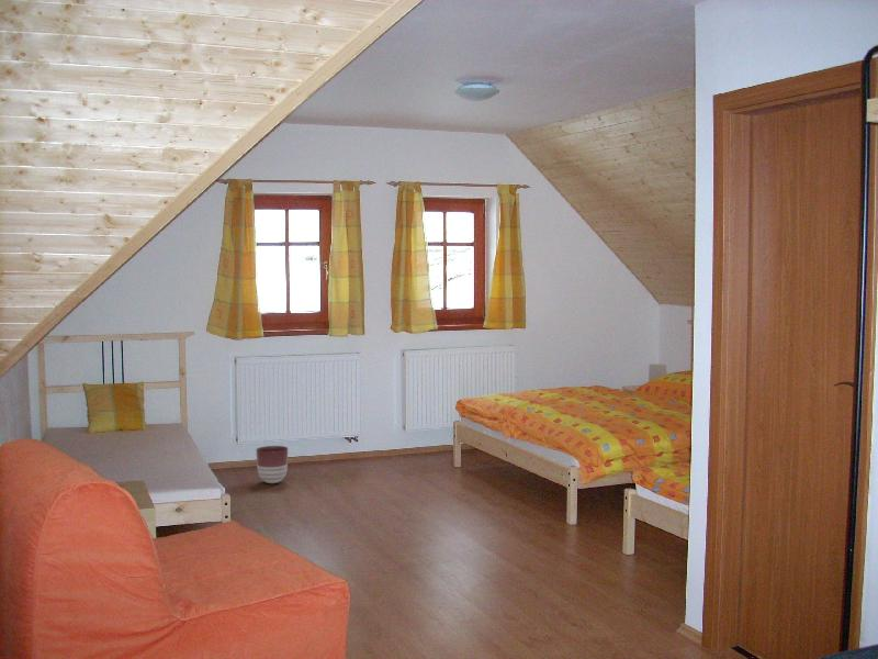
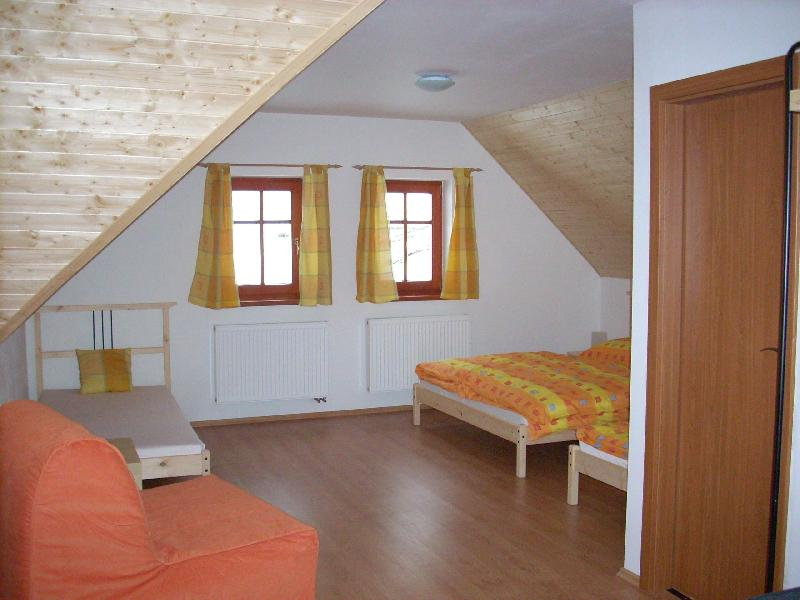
- planter [255,445,289,484]
